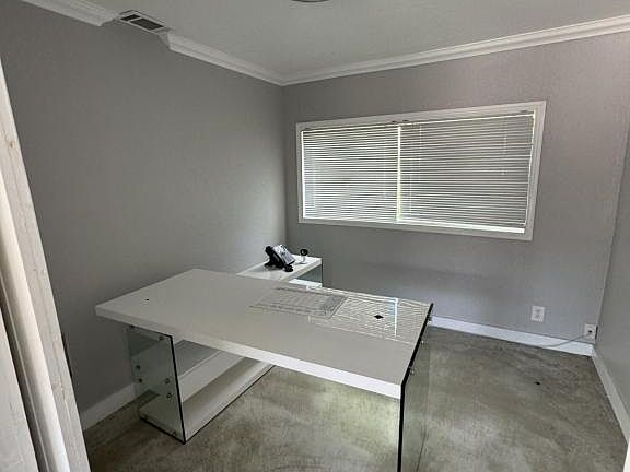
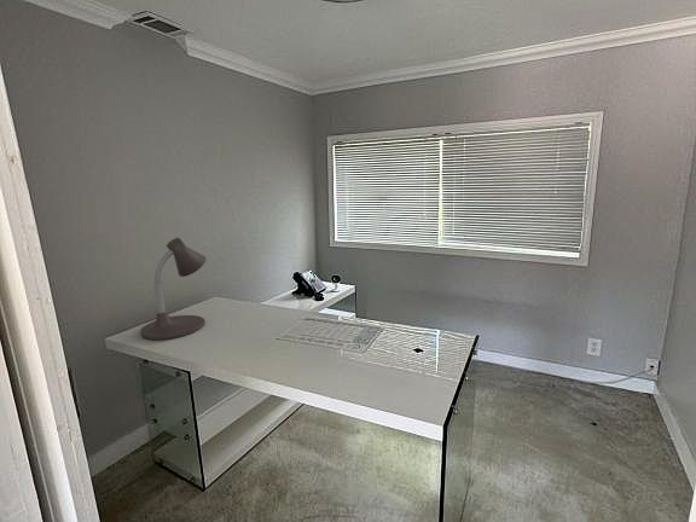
+ desk lamp [139,237,208,341]
